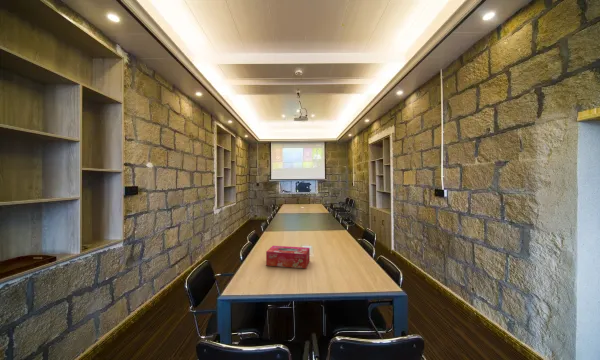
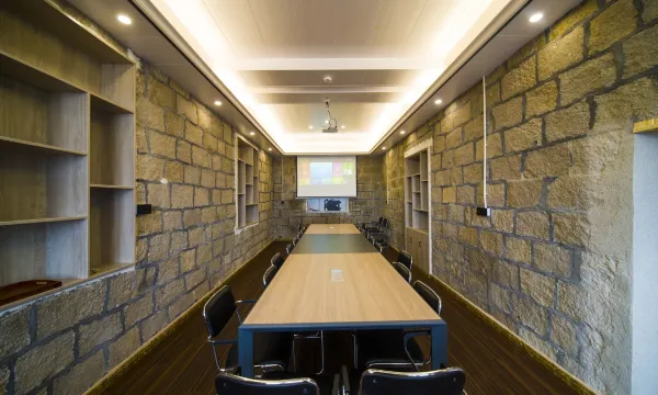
- tissue box [265,245,311,269]
